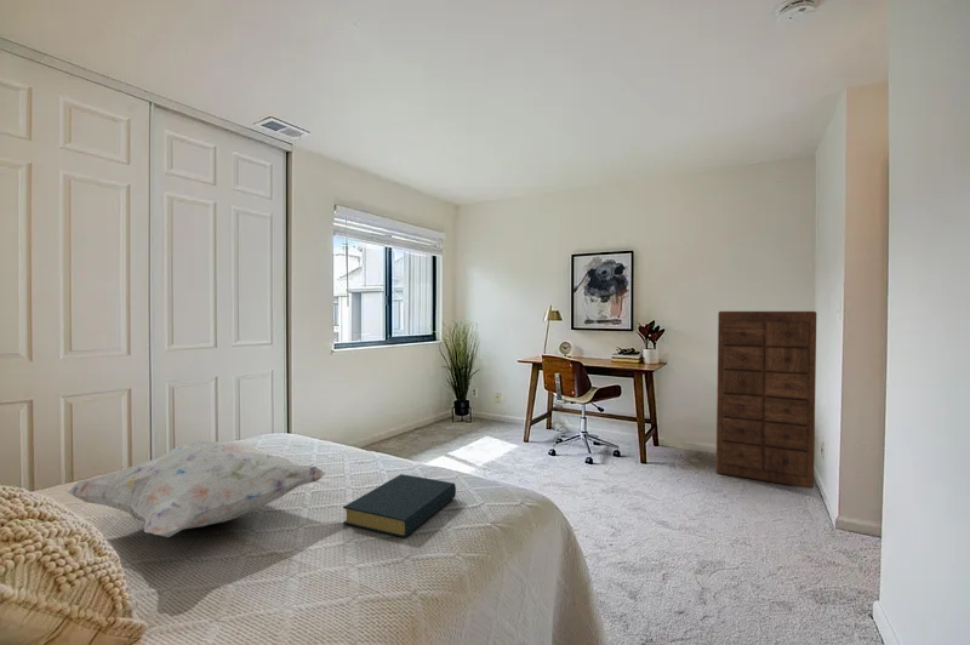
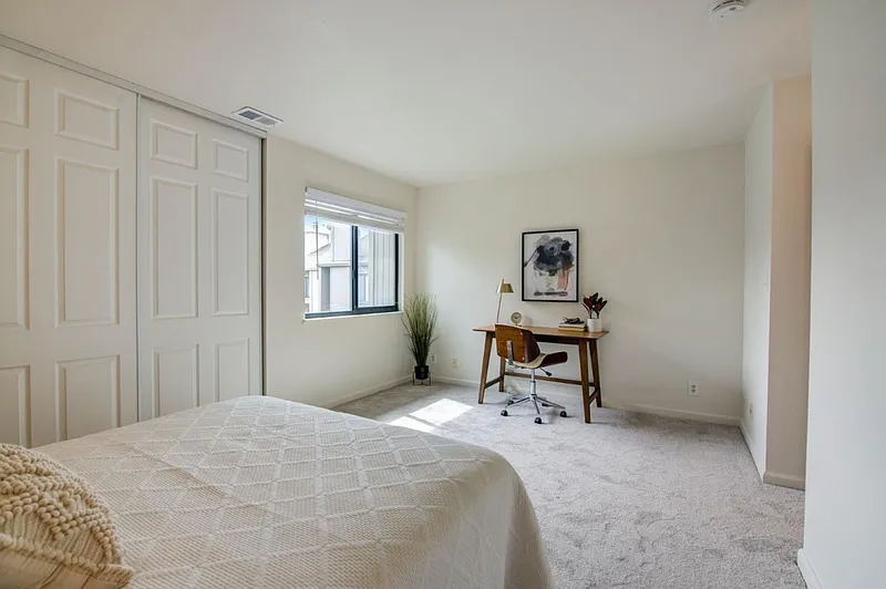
- decorative pillow [65,440,329,538]
- hardback book [342,473,457,538]
- dresser [715,310,817,490]
